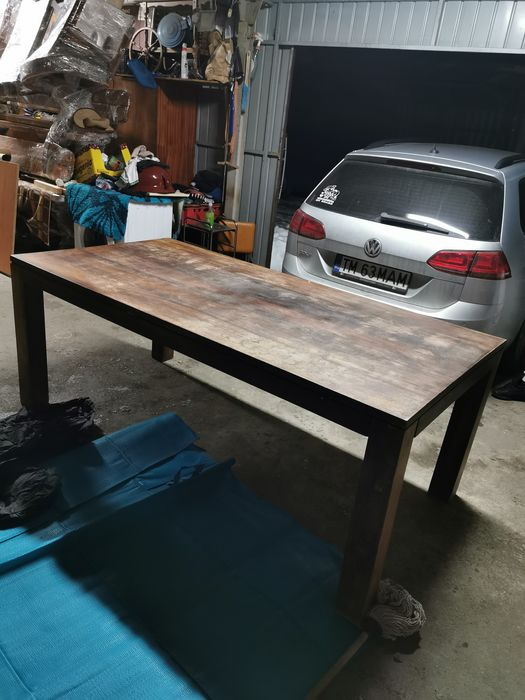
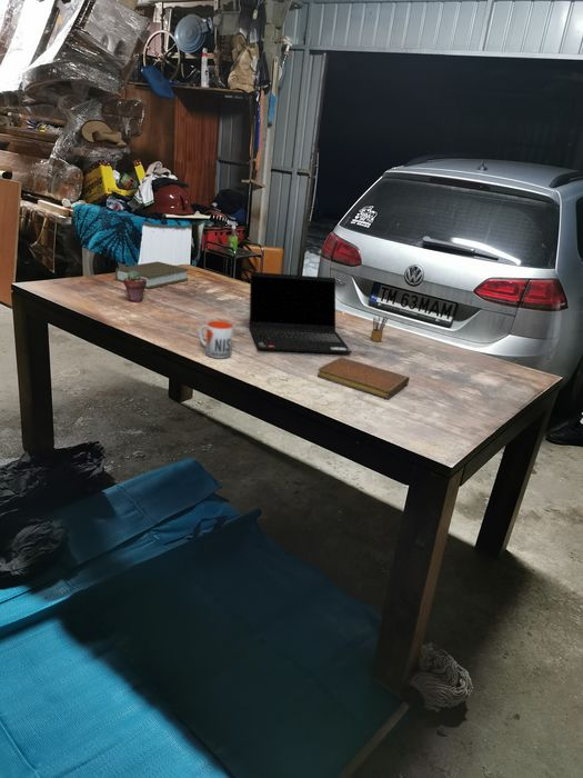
+ laptop computer [249,271,353,355]
+ mug [198,320,234,360]
+ notebook [316,357,411,400]
+ potted succulent [123,271,147,302]
+ book [114,260,190,290]
+ pencil box [370,315,390,342]
